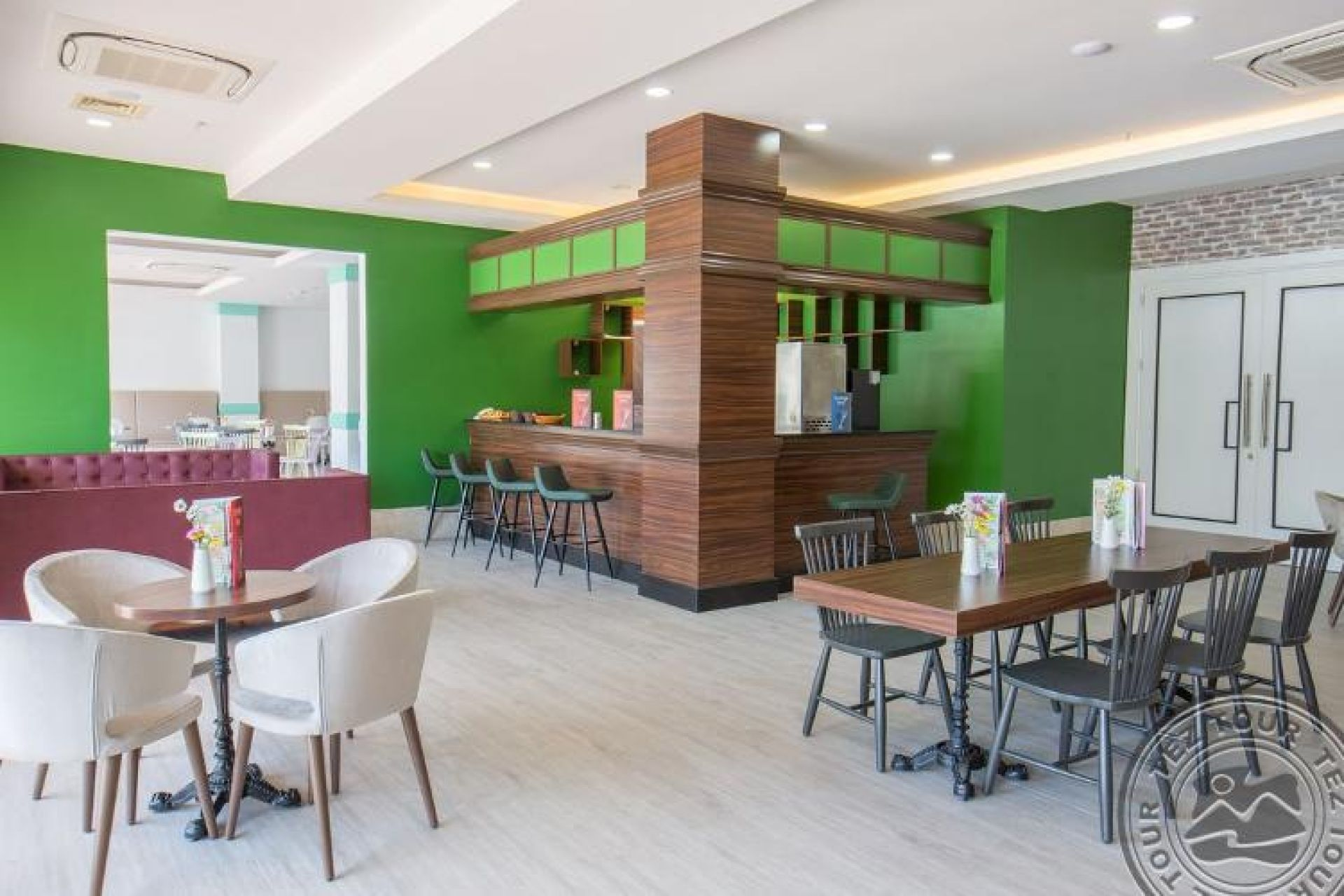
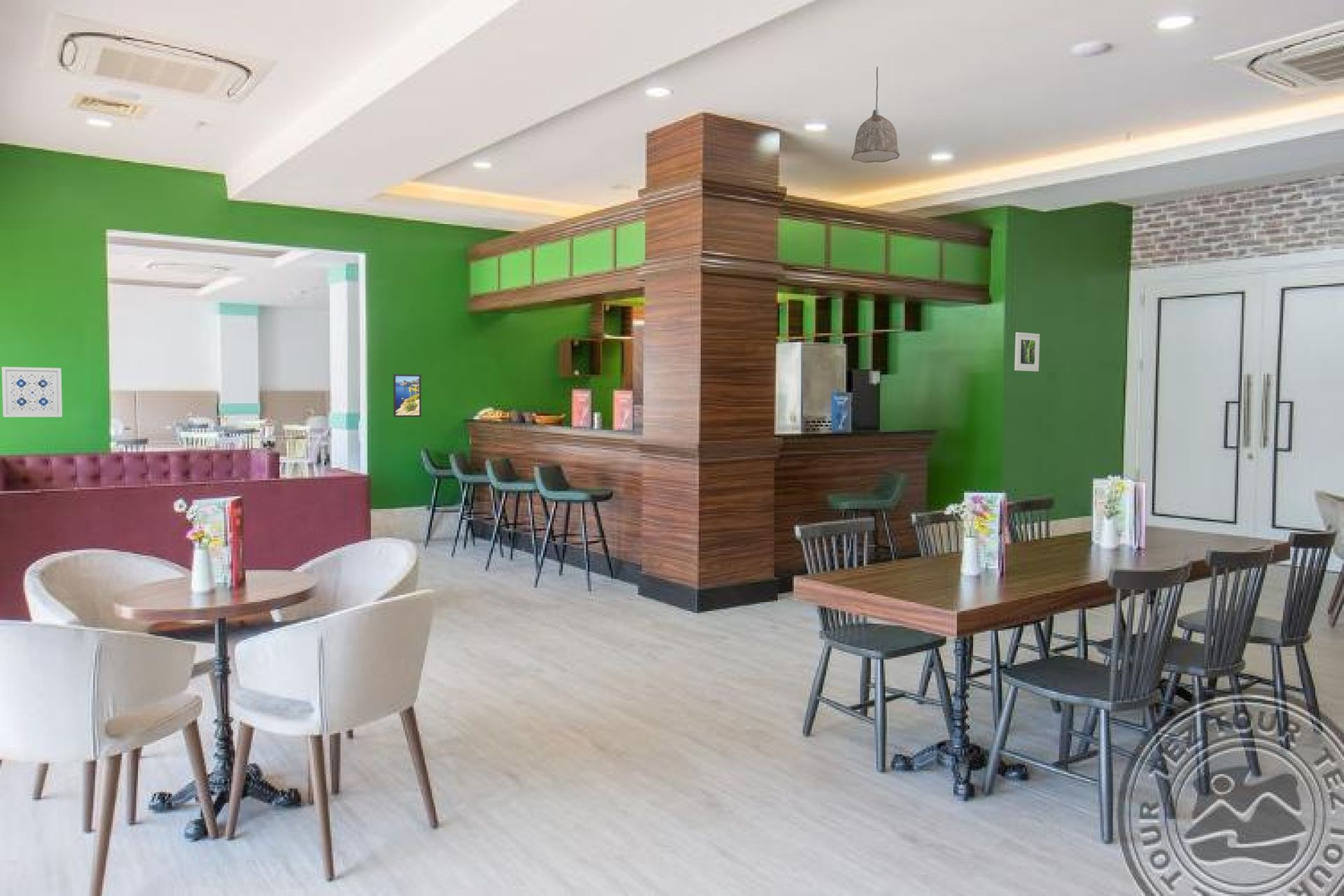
+ pendant lamp [851,66,901,163]
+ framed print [1014,332,1040,372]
+ wall art [1,366,63,418]
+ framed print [393,373,422,418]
